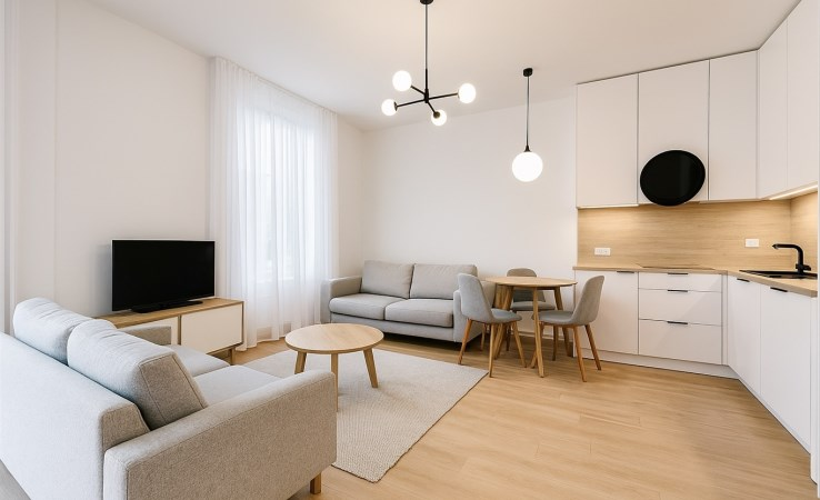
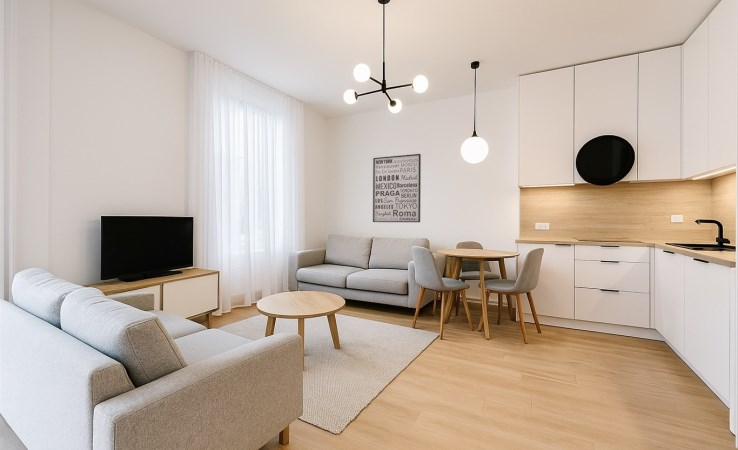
+ wall art [372,153,422,223]
